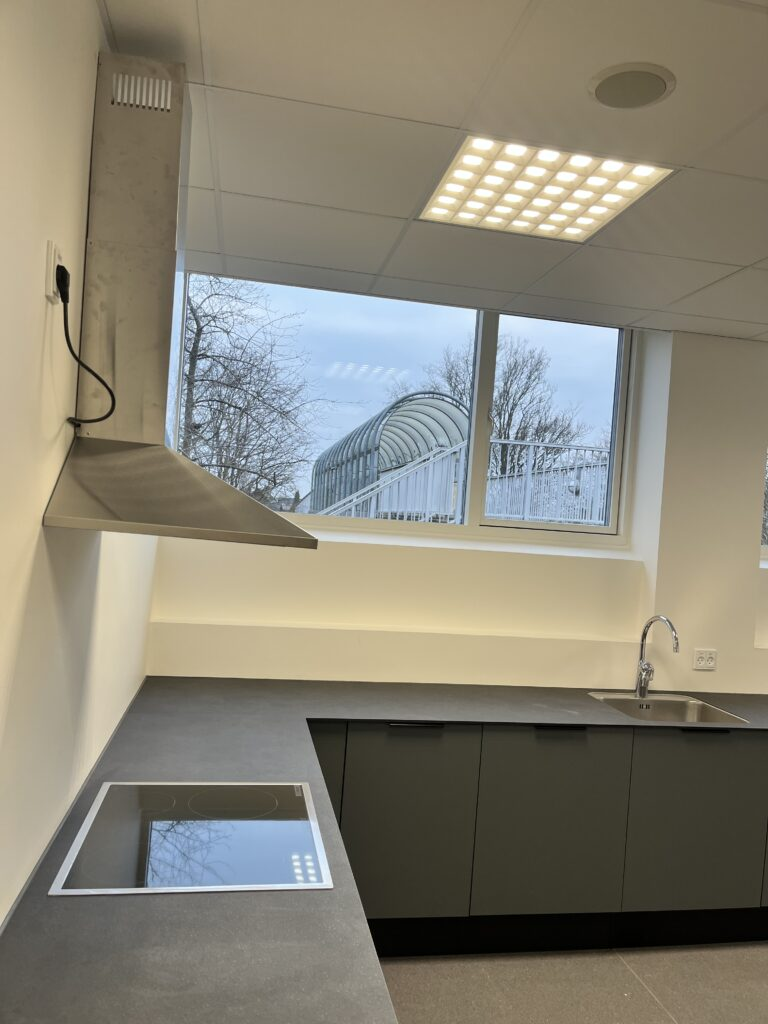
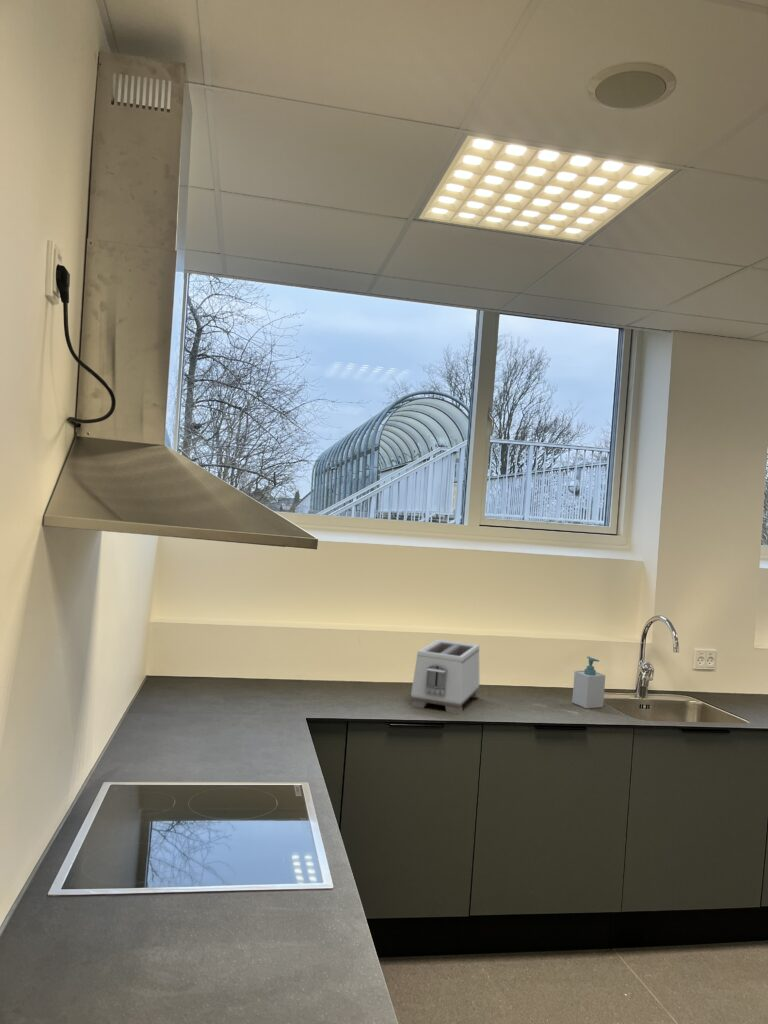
+ toaster [409,638,480,715]
+ soap bottle [571,656,606,709]
